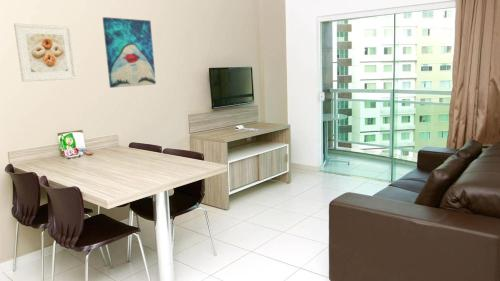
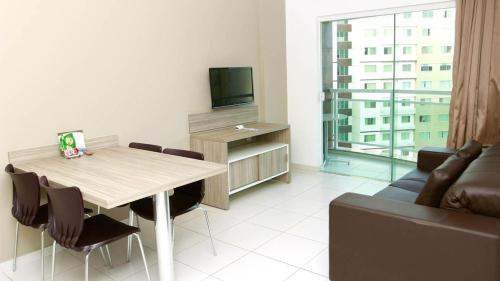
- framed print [13,22,78,83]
- wall art [102,16,157,89]
